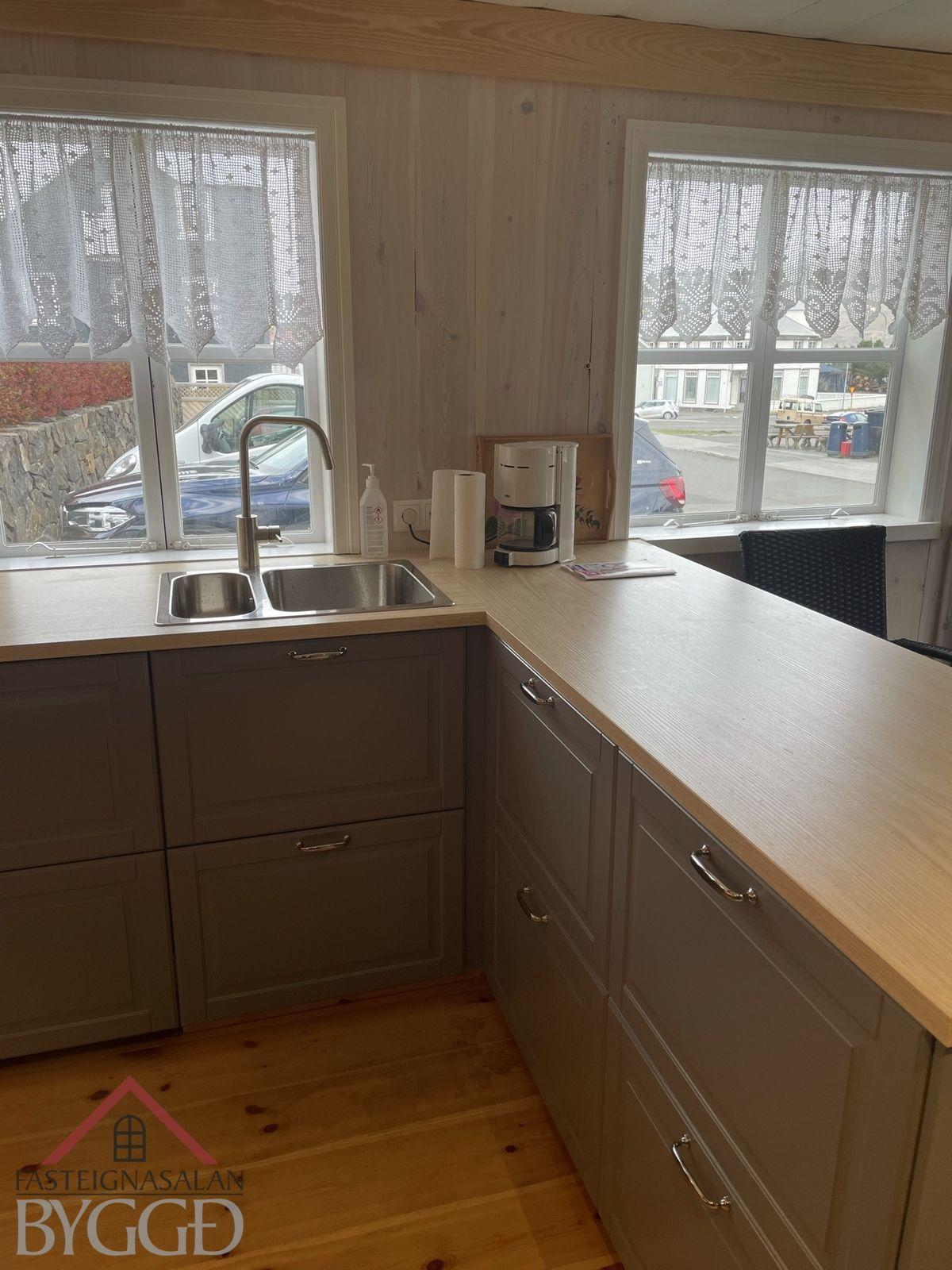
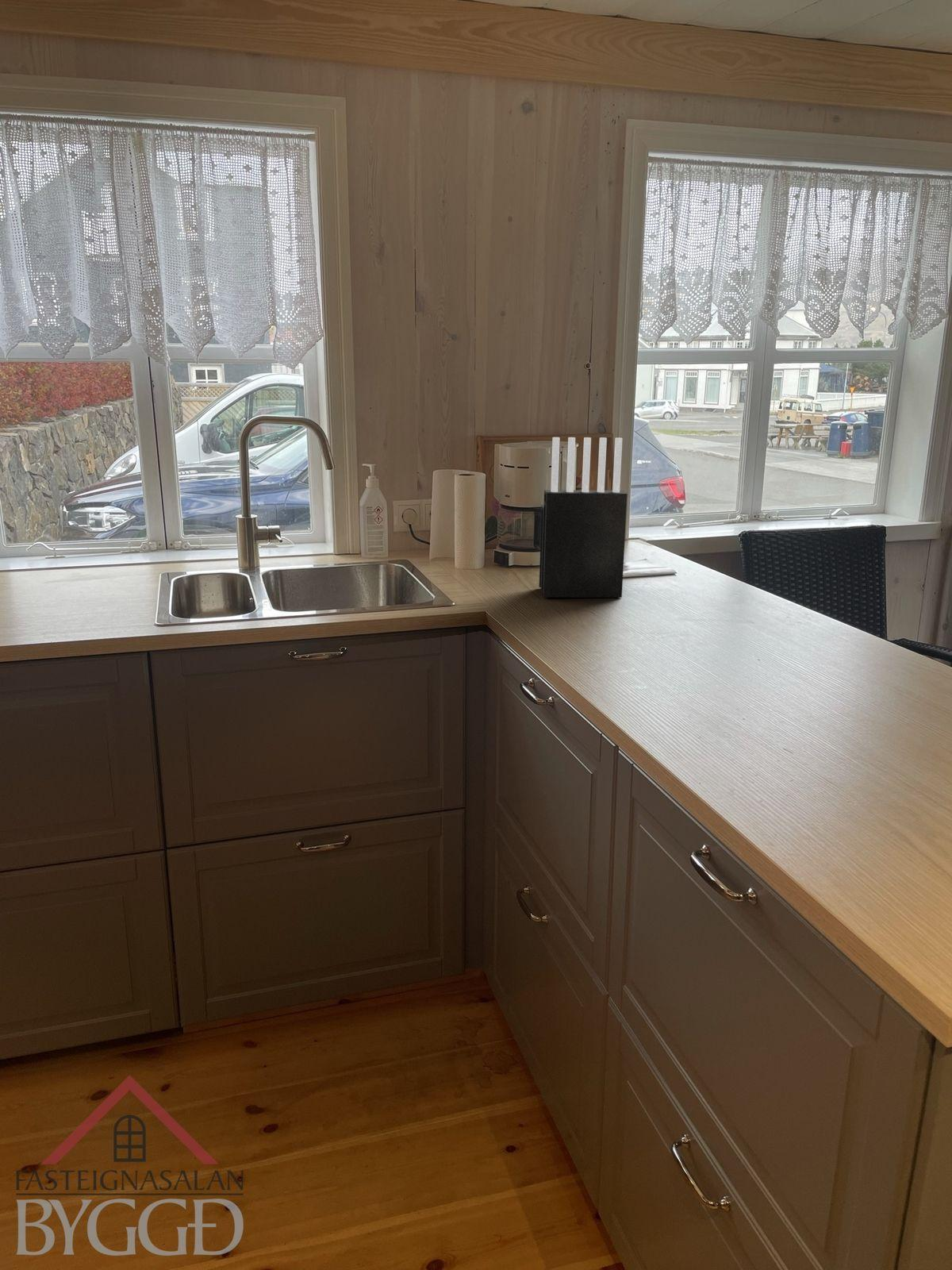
+ knife block [539,437,628,598]
